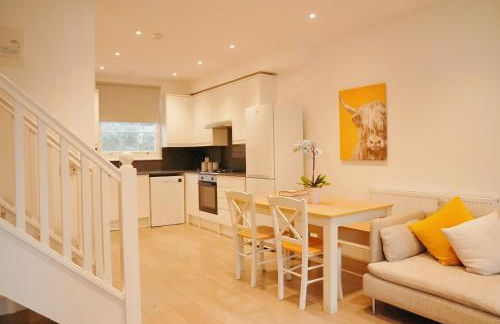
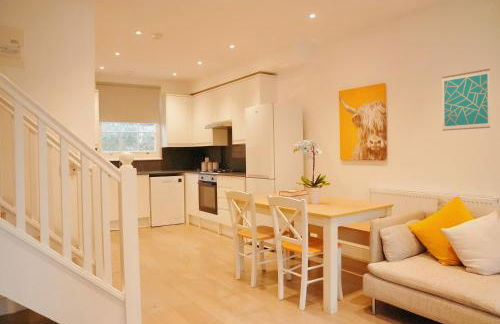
+ wall art [441,68,491,132]
